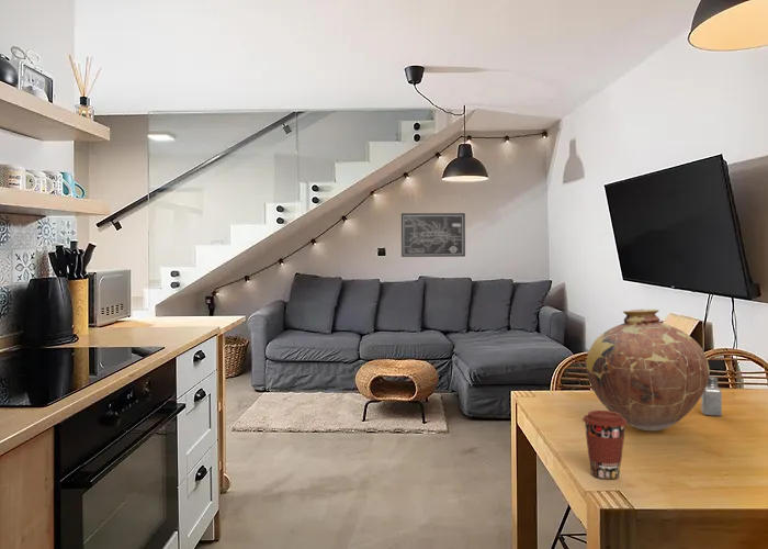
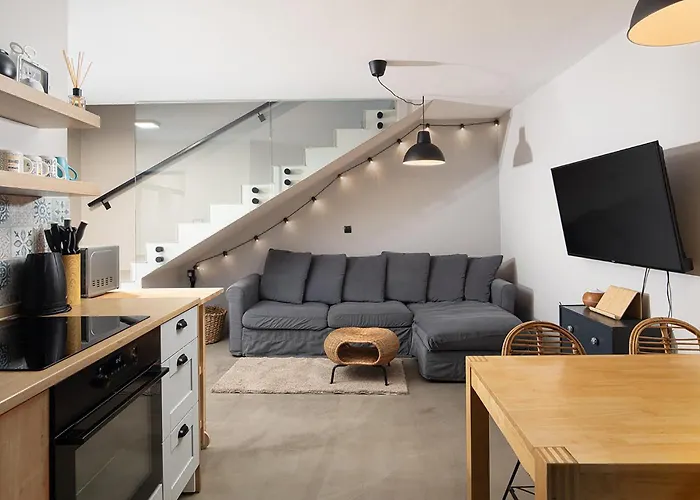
- coffee cup [581,410,628,480]
- saltshaker [700,376,723,417]
- wall art [400,212,466,258]
- vase [586,309,711,432]
